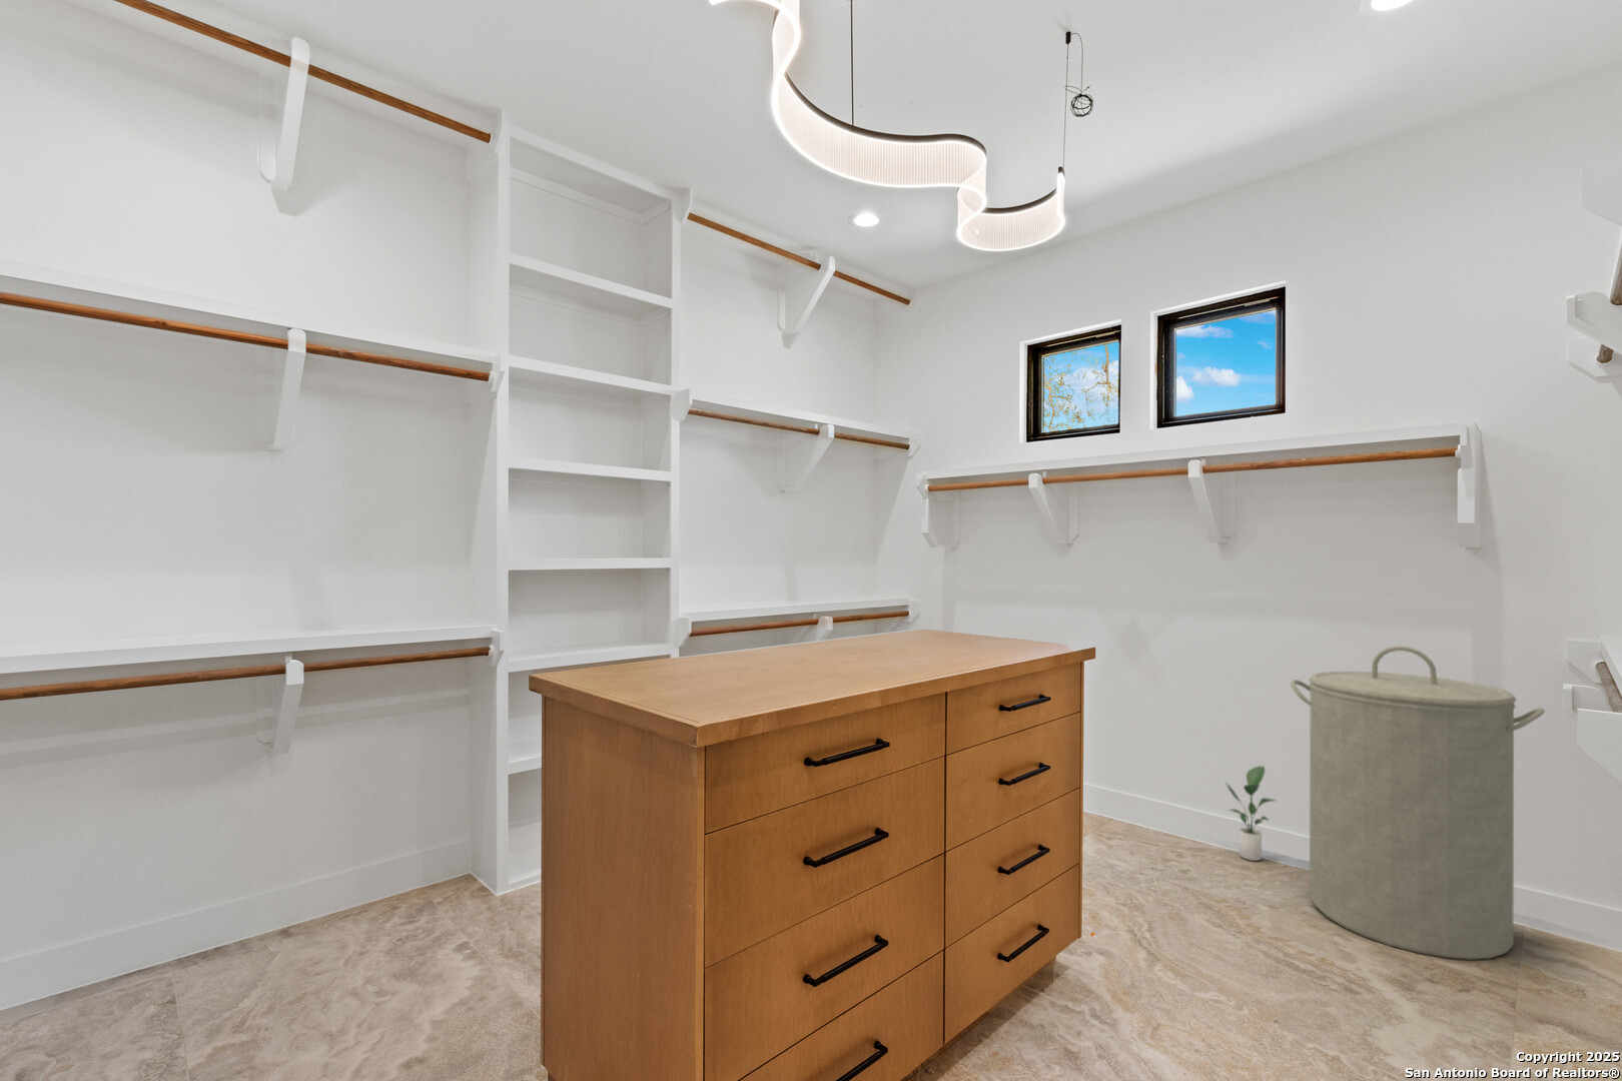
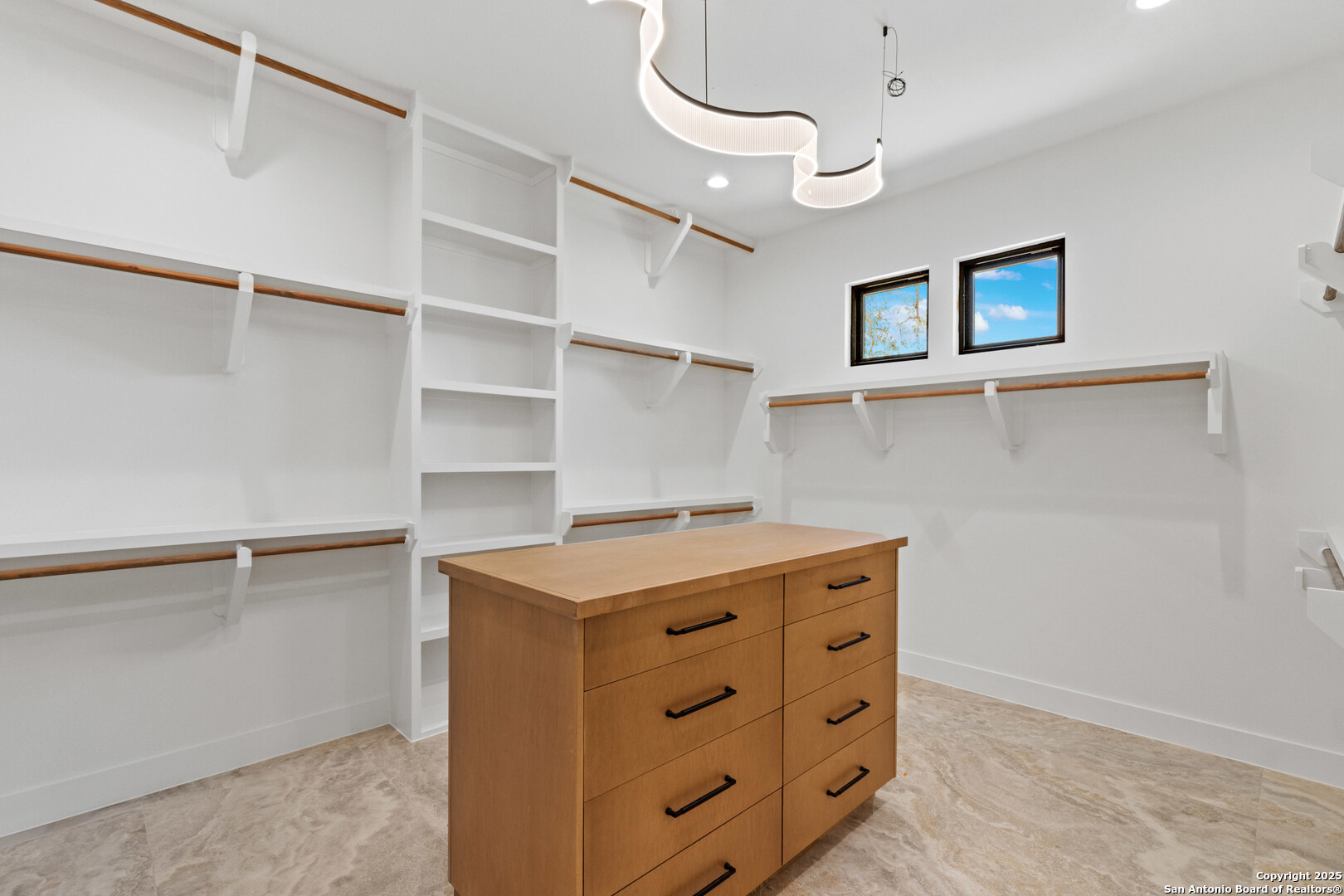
- laundry hamper [1290,645,1546,960]
- potted plant [1225,765,1278,861]
